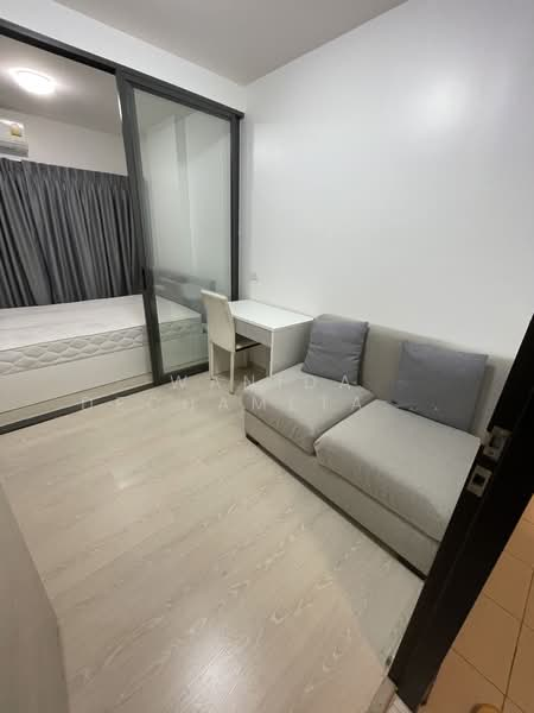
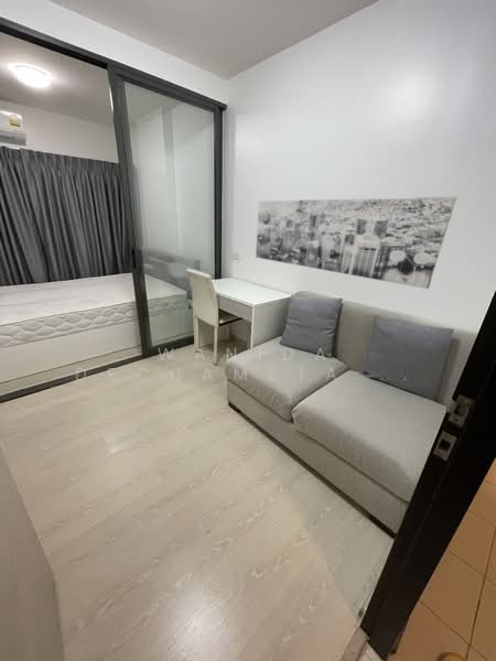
+ wall art [255,195,457,290]
